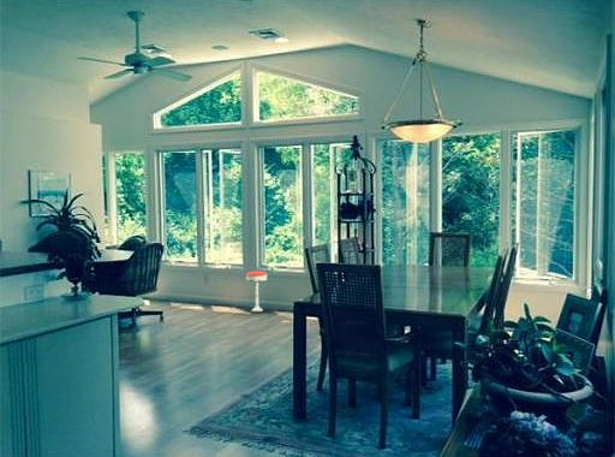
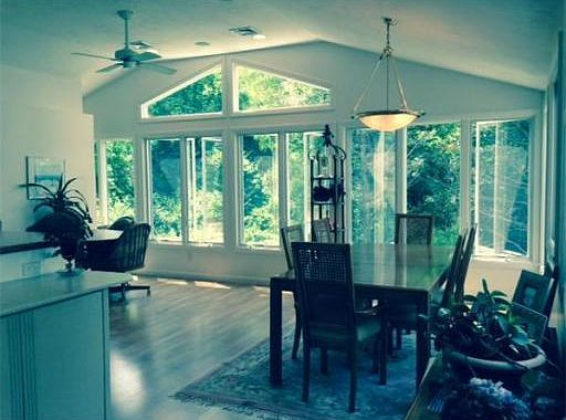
- bar stool [245,271,268,313]
